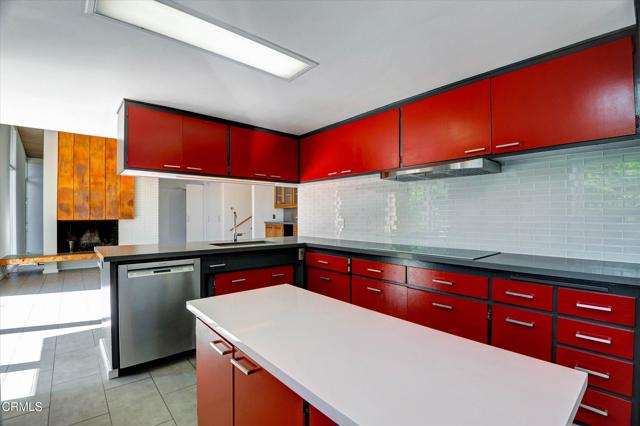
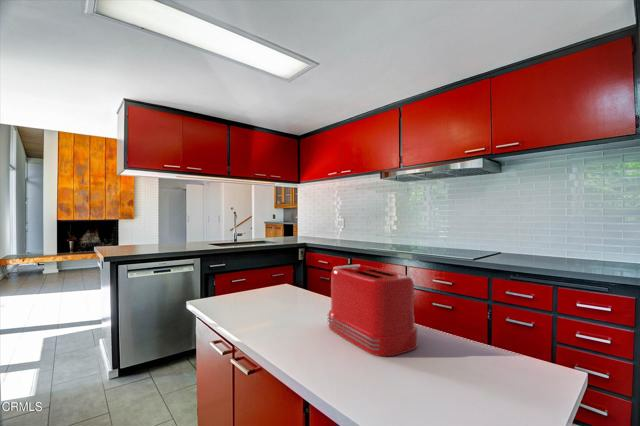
+ toaster [326,264,419,357]
